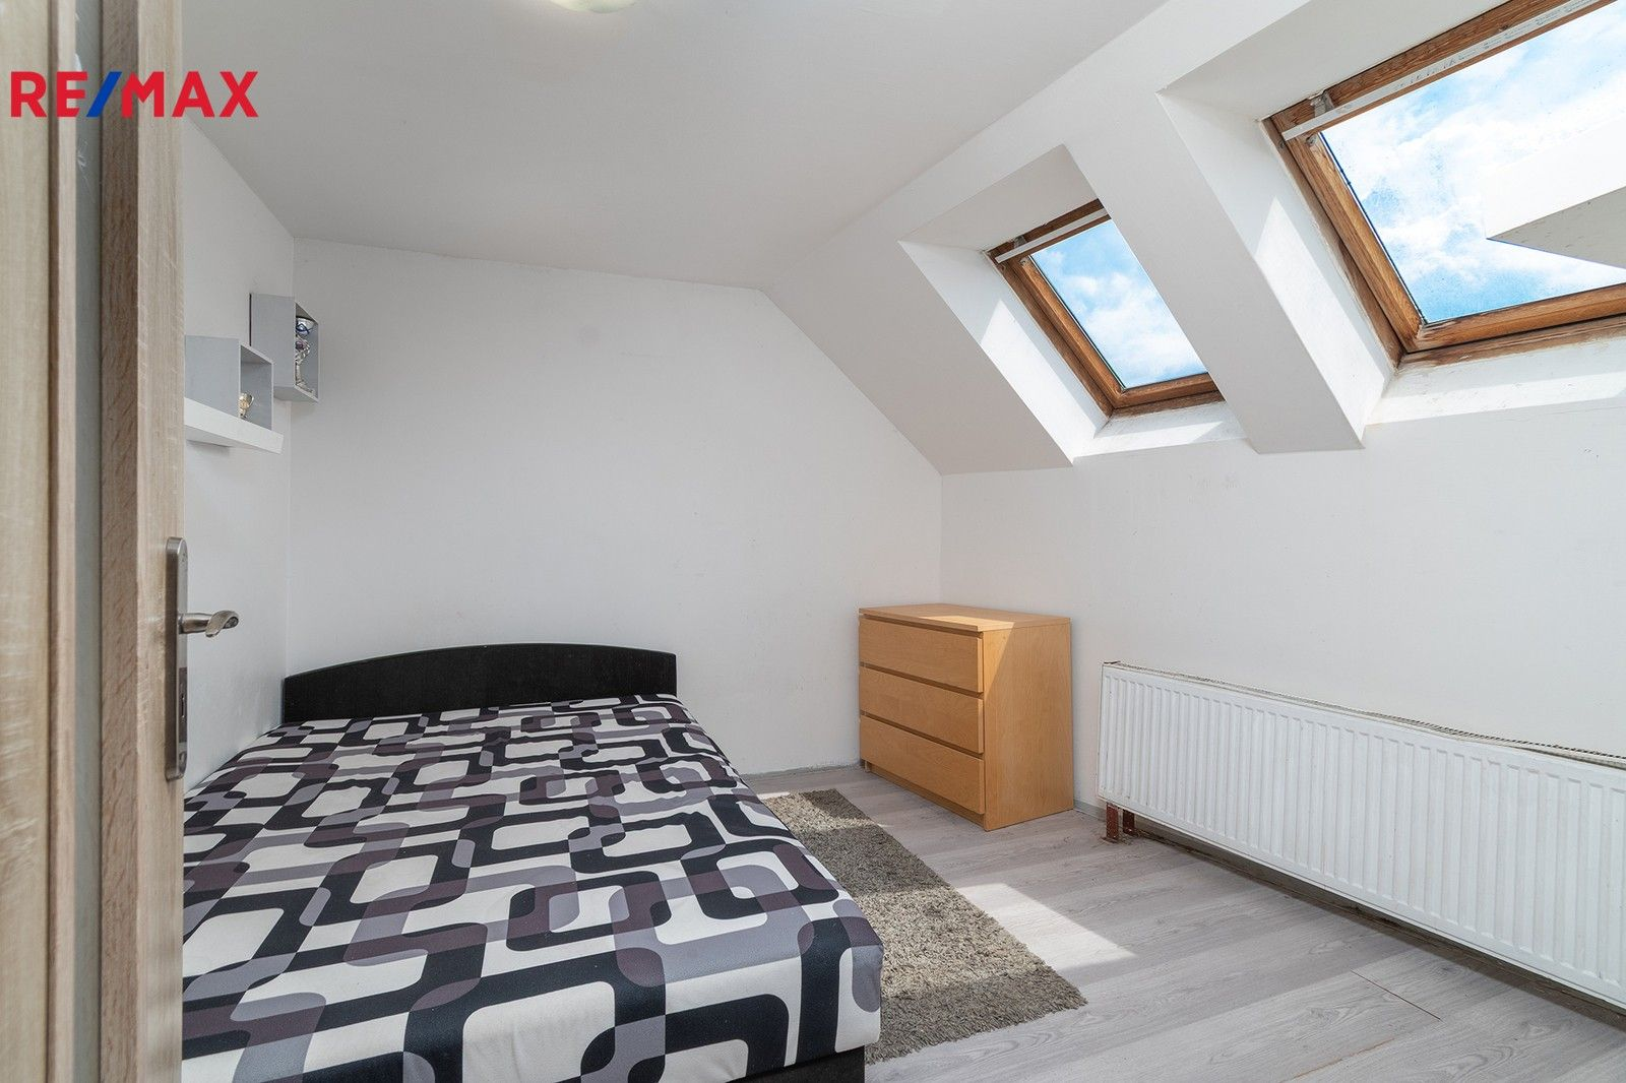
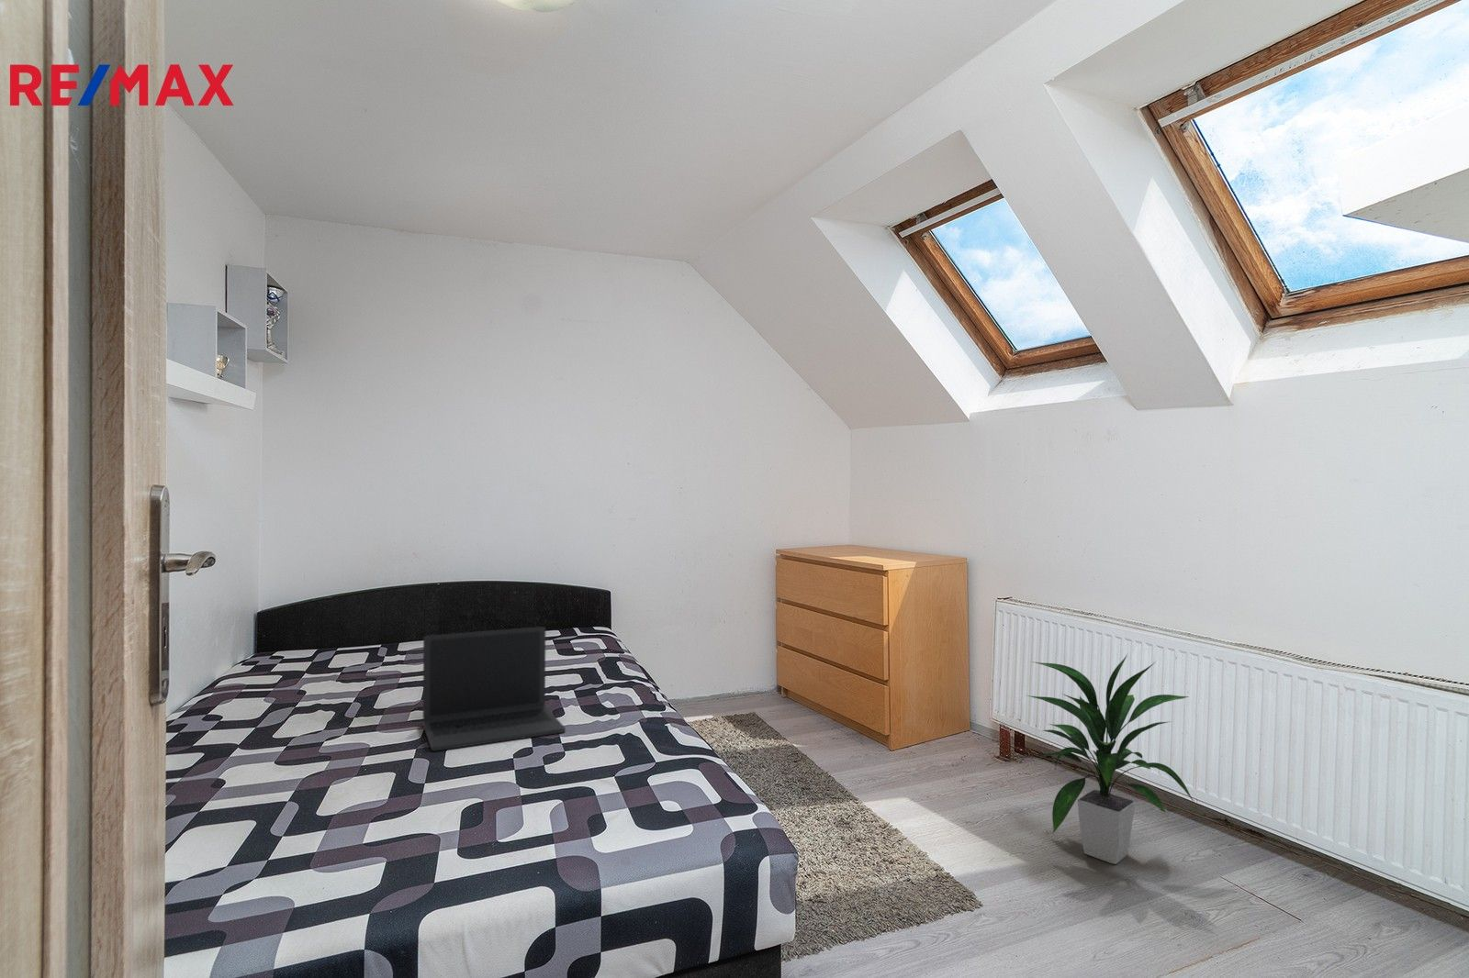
+ laptop [423,625,567,752]
+ indoor plant [1024,653,1196,866]
